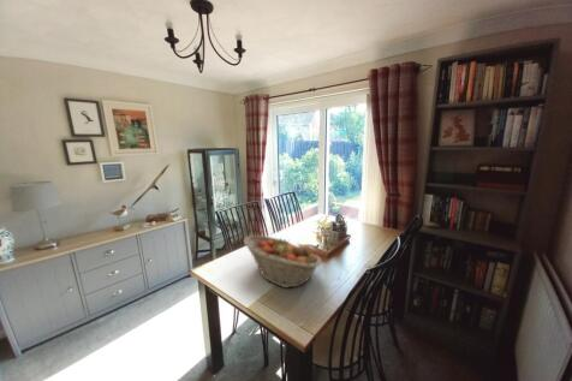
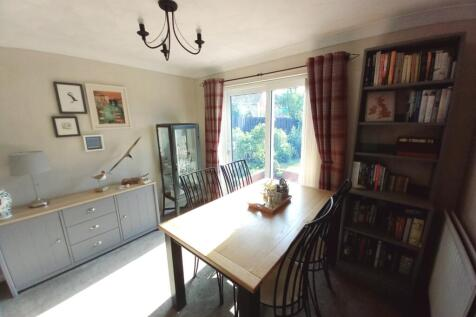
- fruit basket [243,234,322,288]
